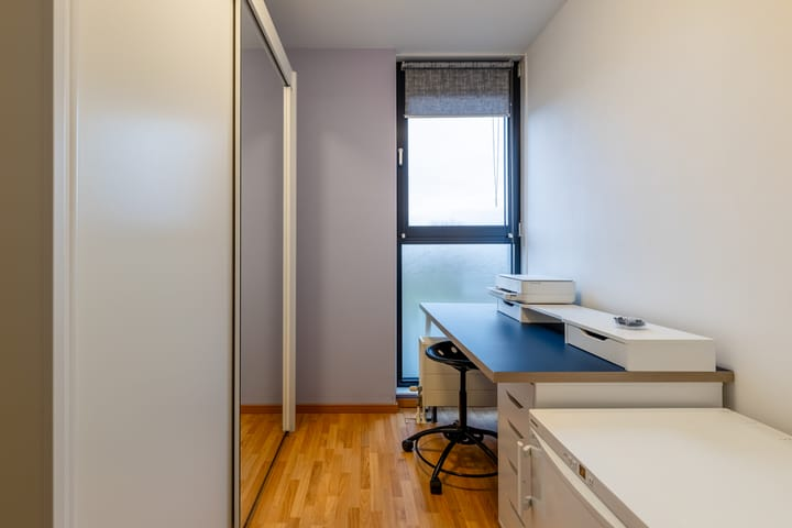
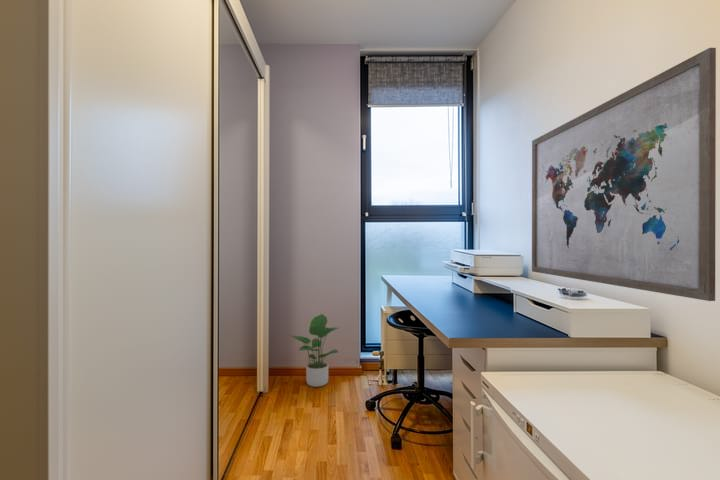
+ wall art [531,47,717,302]
+ potted plant [290,313,339,388]
